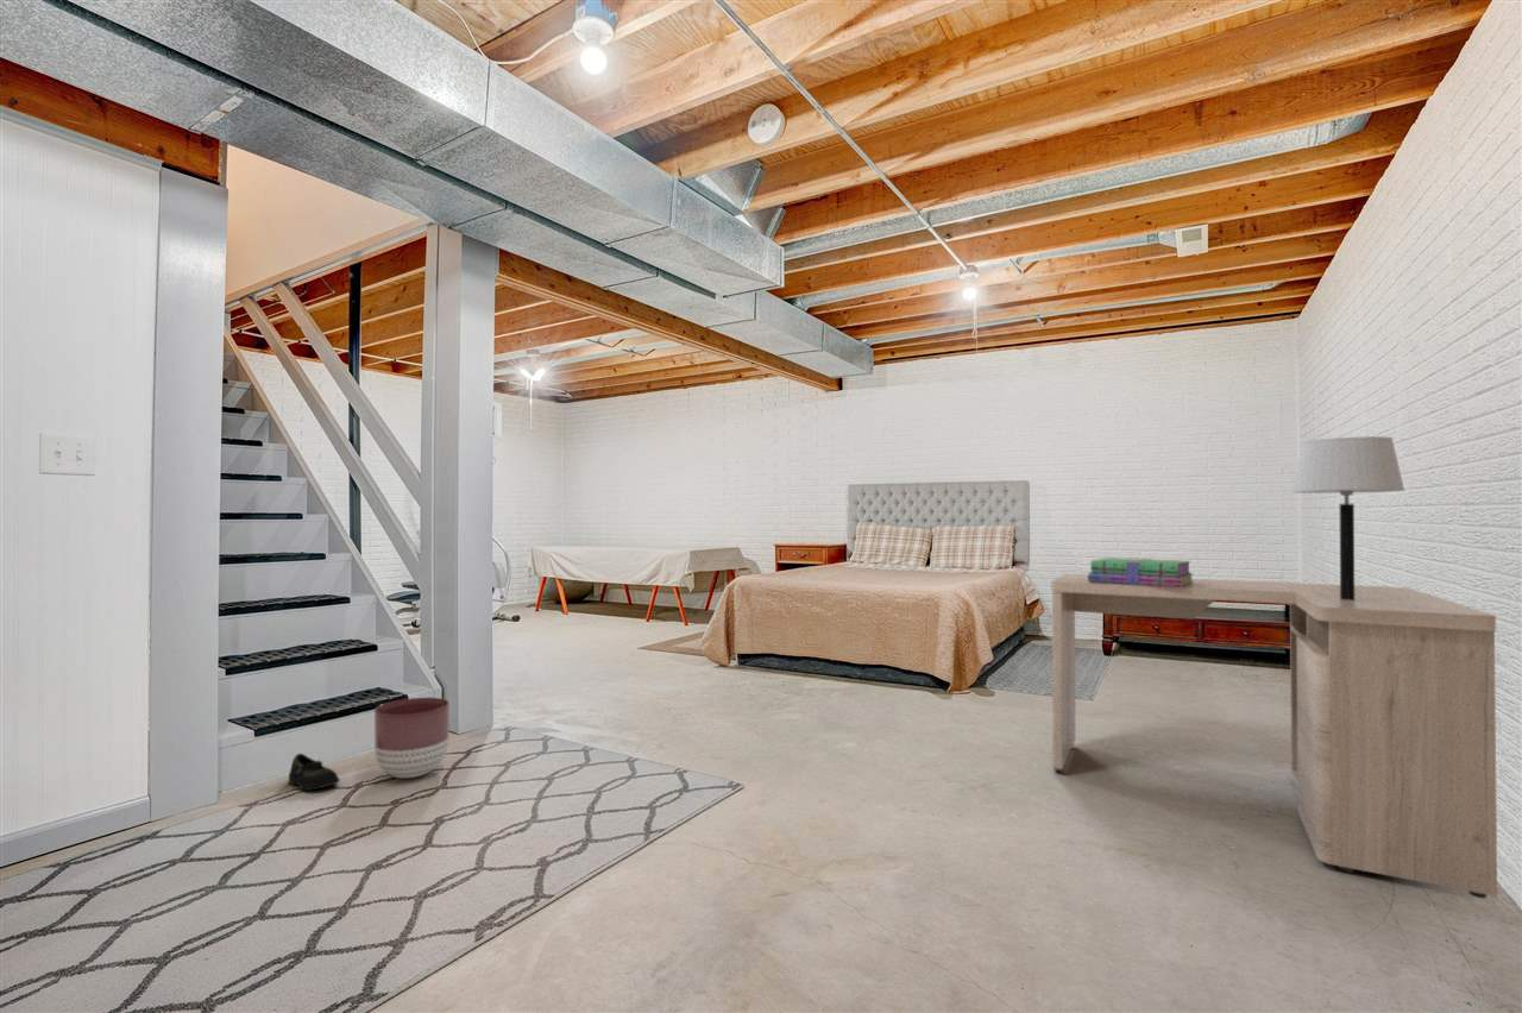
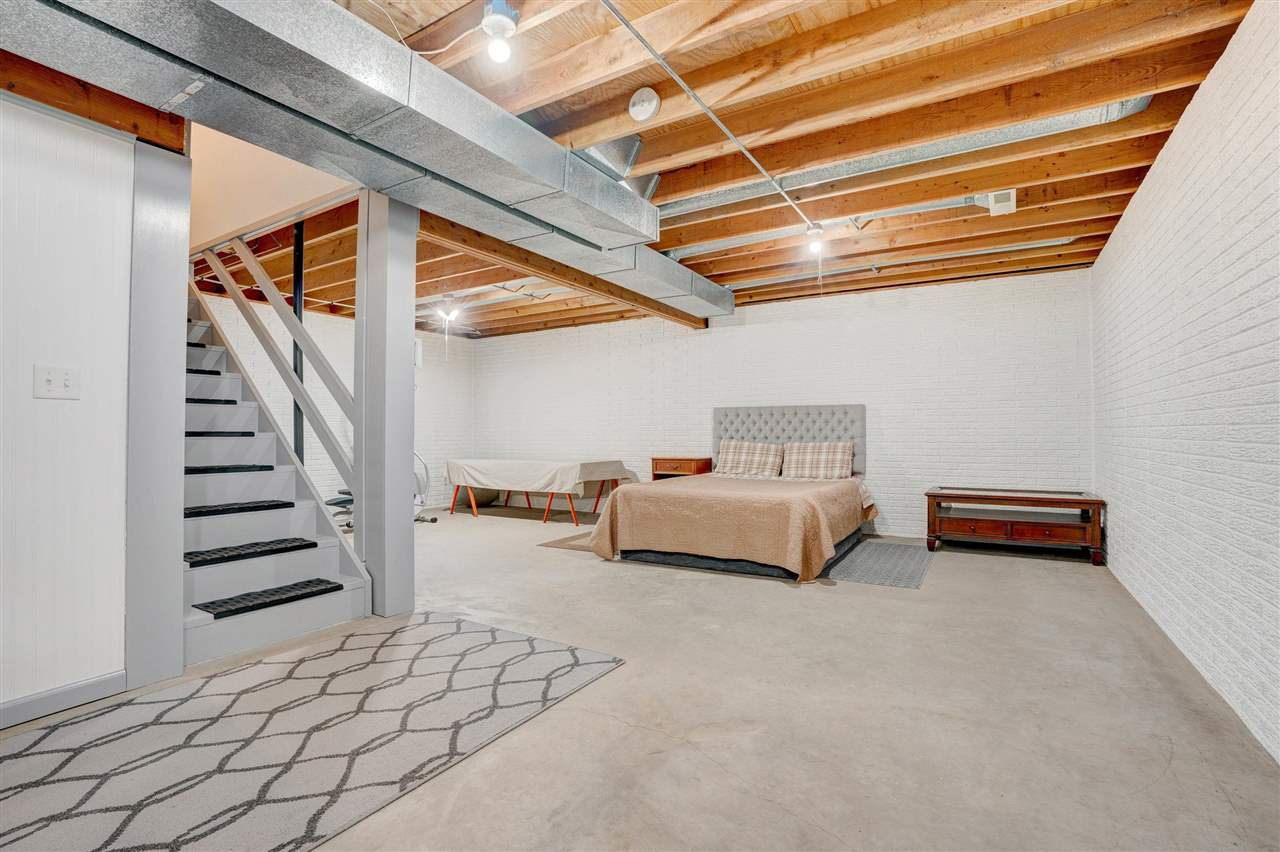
- planter [373,697,451,779]
- desk [1050,573,1498,899]
- stack of books [1087,556,1195,587]
- table lamp [1291,435,1407,600]
- shoe [288,753,341,792]
